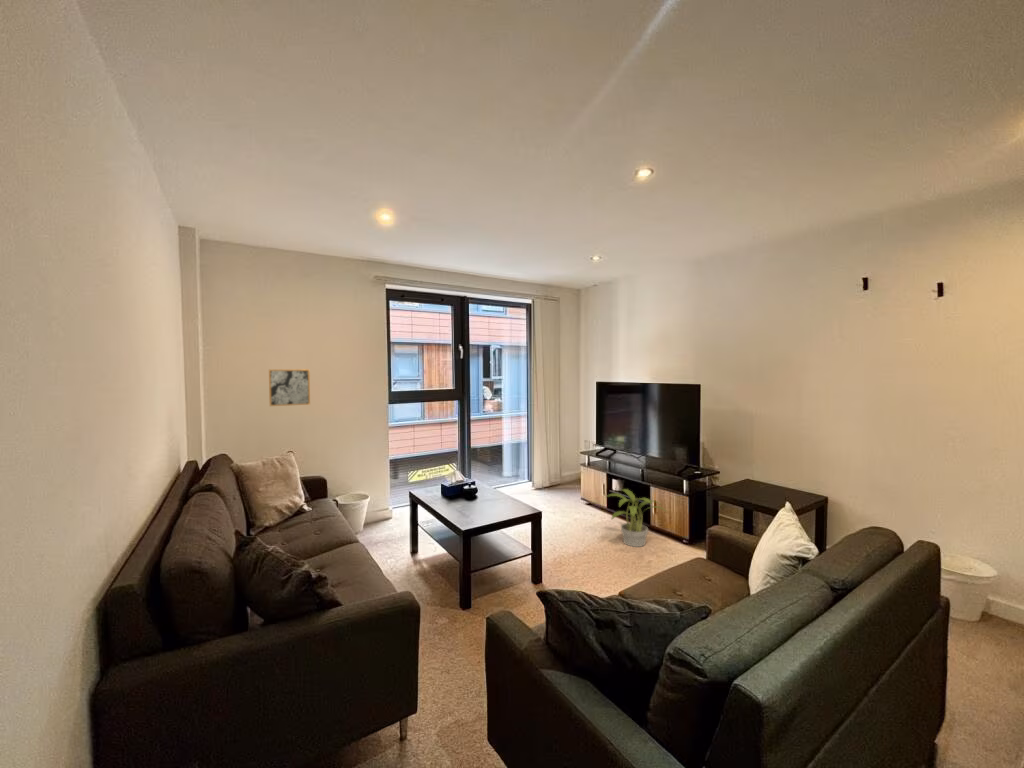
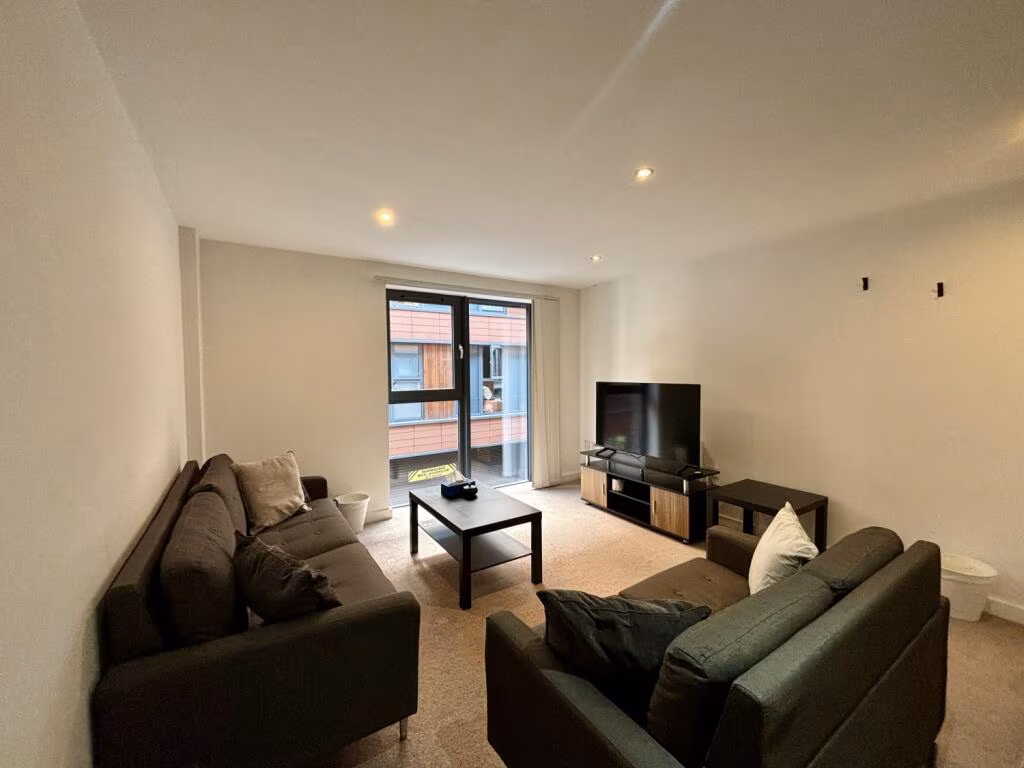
- wall art [268,368,311,407]
- potted plant [604,488,668,548]
